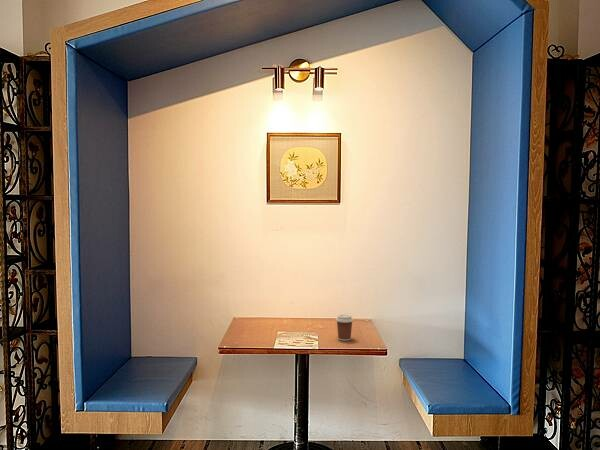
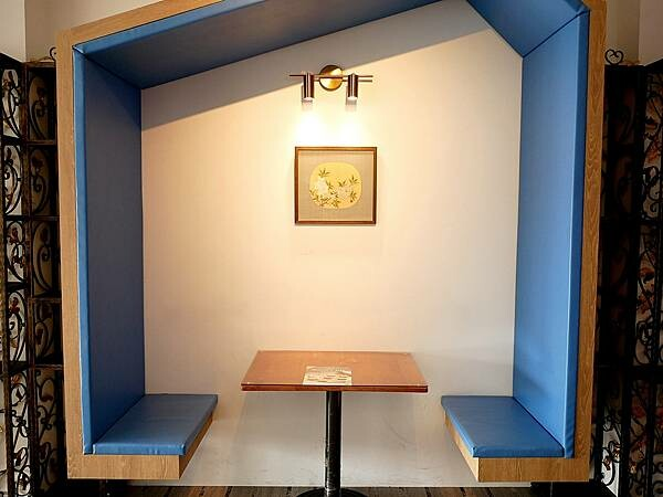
- coffee cup [335,314,355,342]
